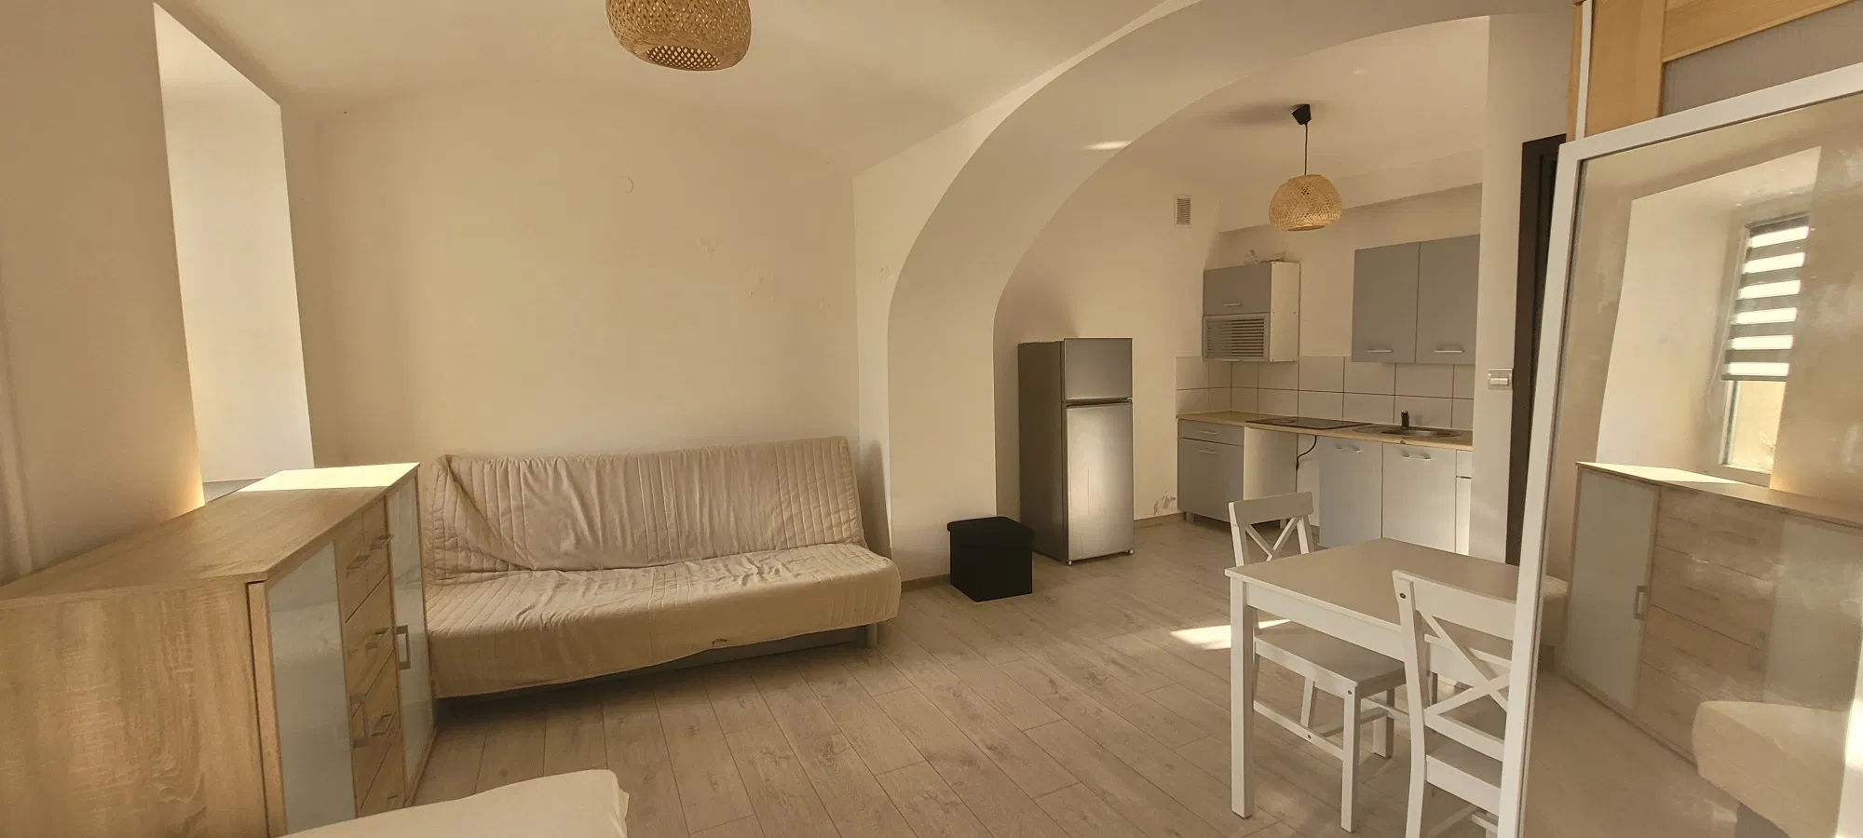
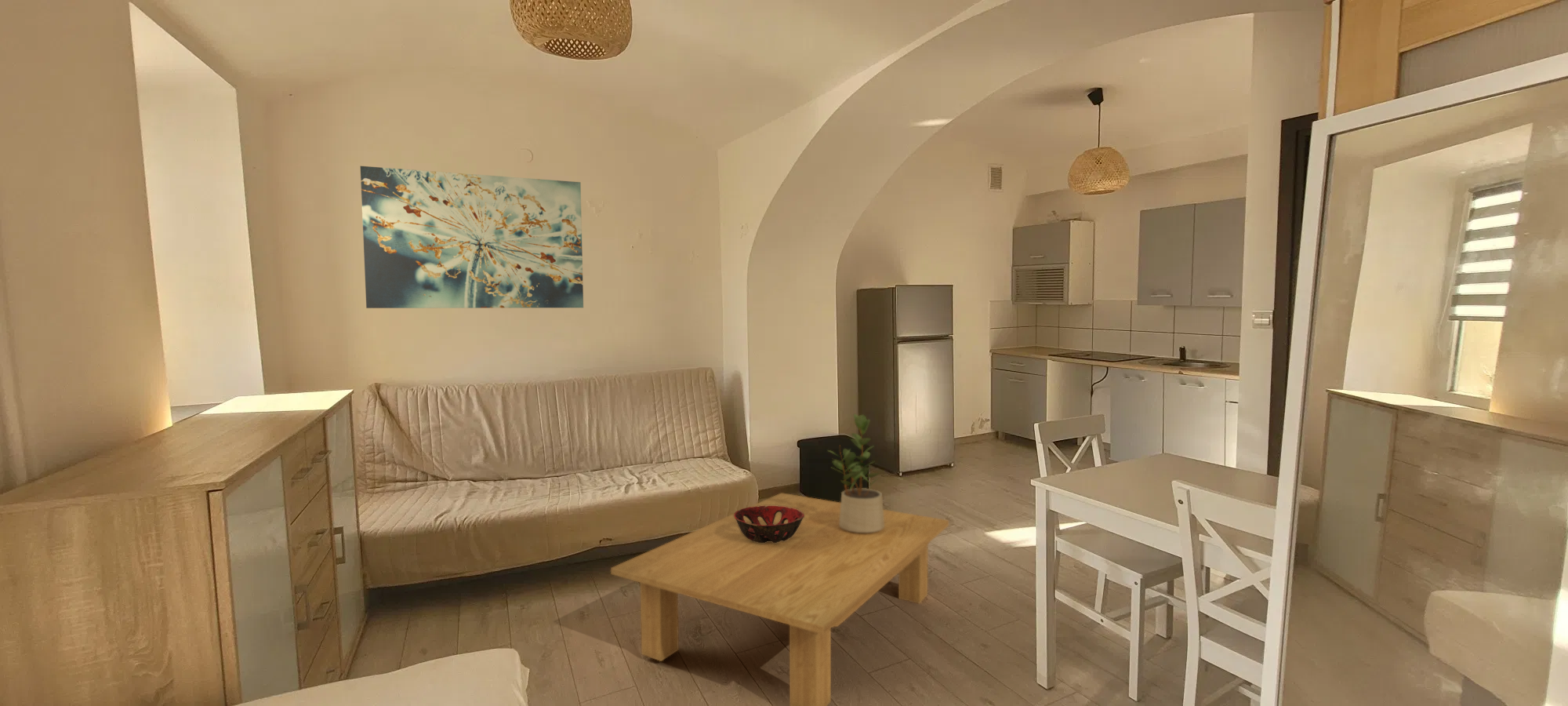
+ wall art [360,166,584,309]
+ coffee table [610,492,949,706]
+ decorative bowl [733,505,804,543]
+ potted plant [826,413,884,533]
